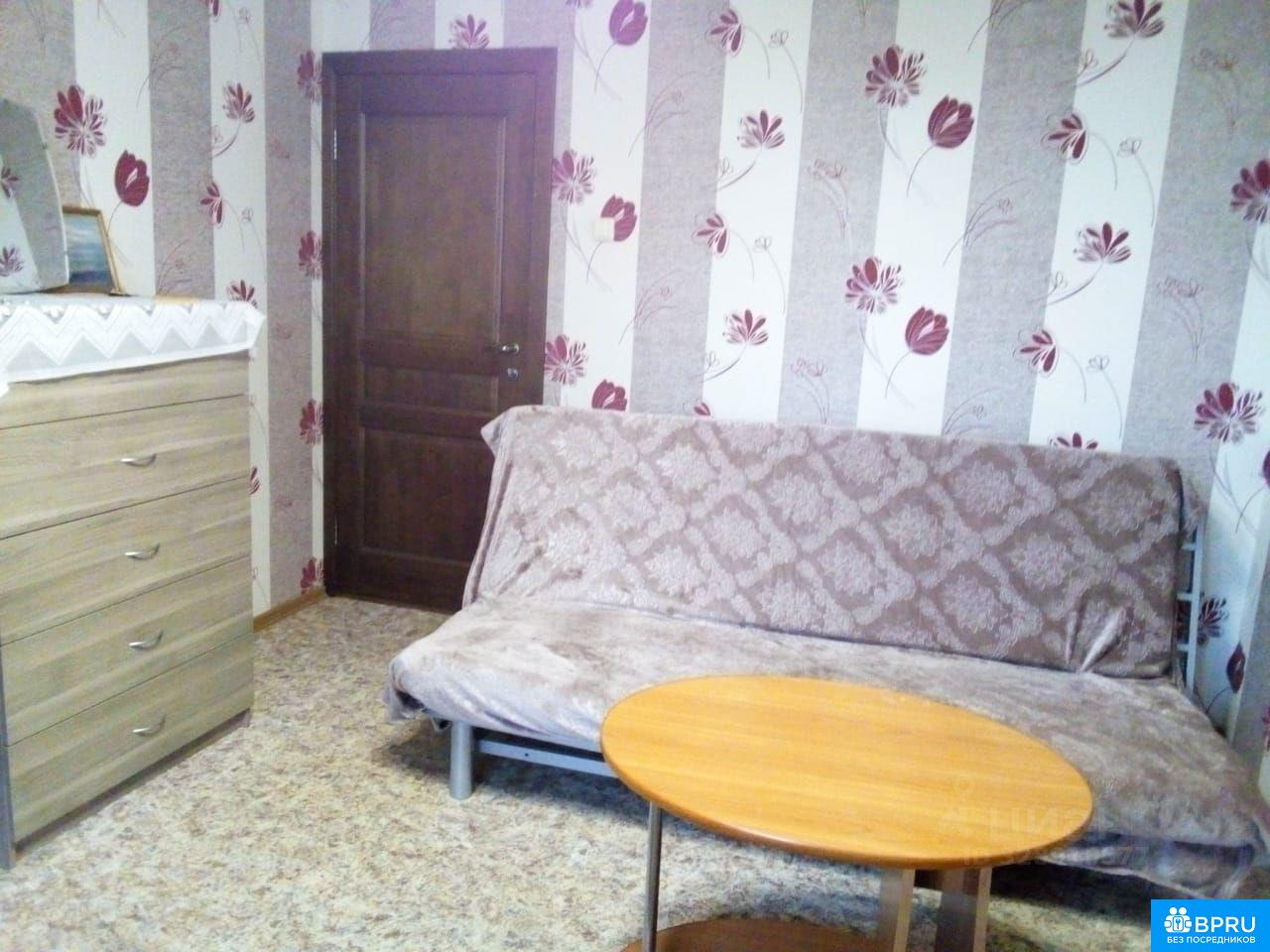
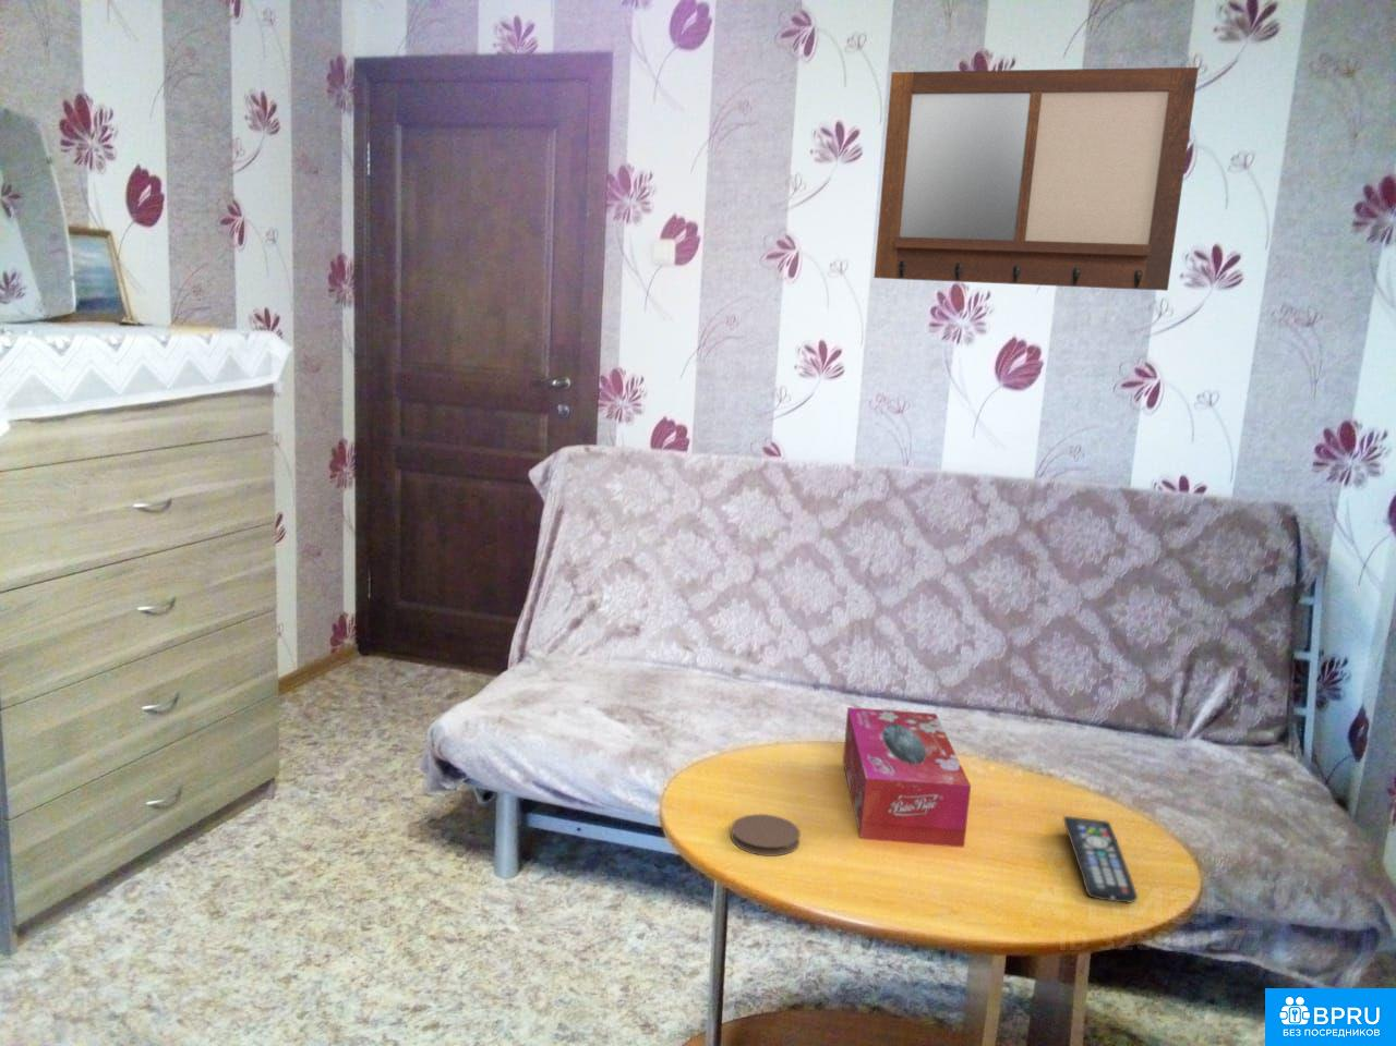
+ writing board [873,66,1199,292]
+ coaster [730,813,801,857]
+ tissue box [842,706,972,849]
+ remote control [1062,815,1139,904]
